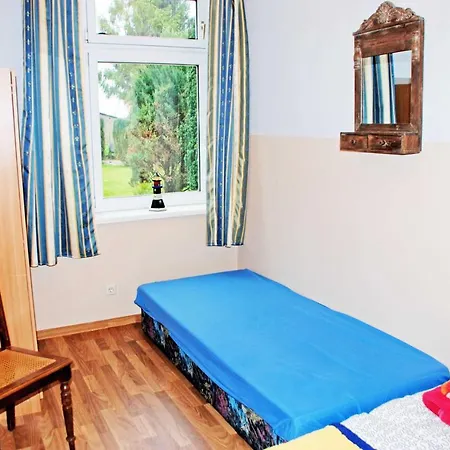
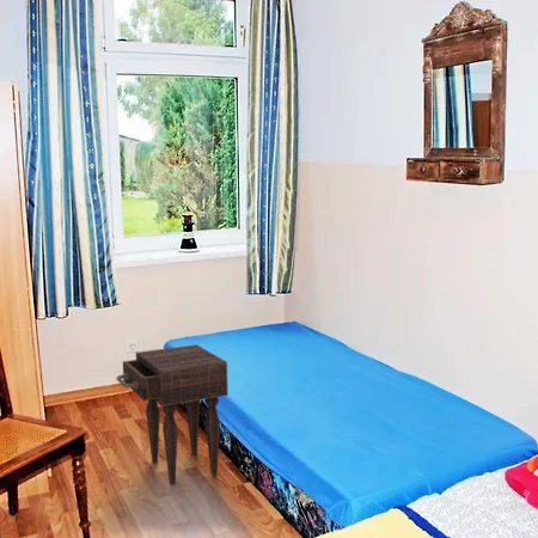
+ nightstand [115,343,230,485]
